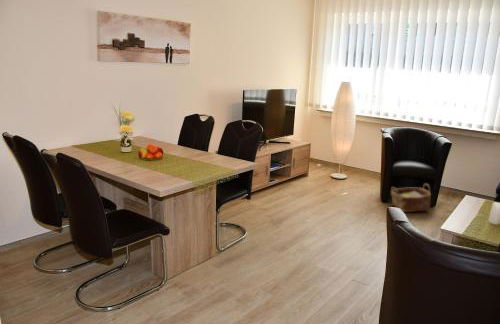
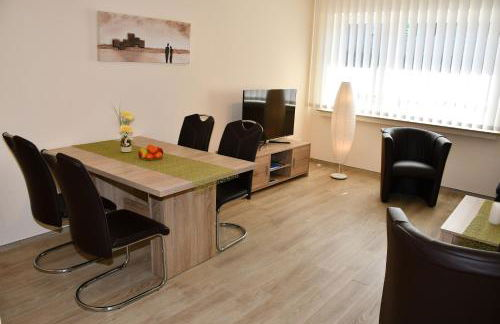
- woven basket [390,183,432,213]
